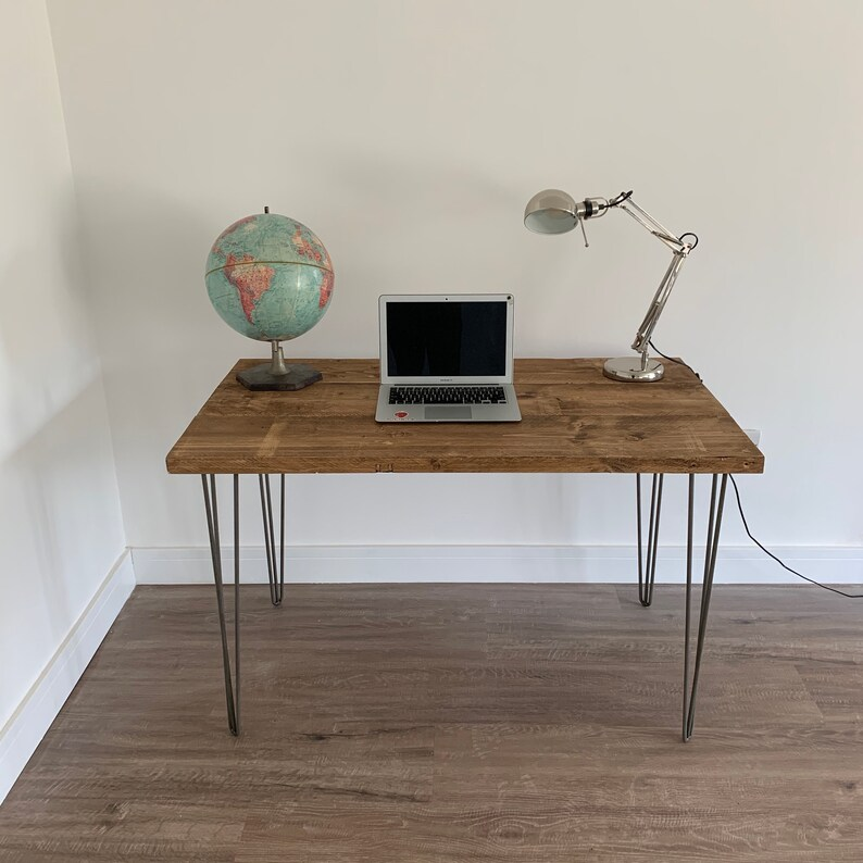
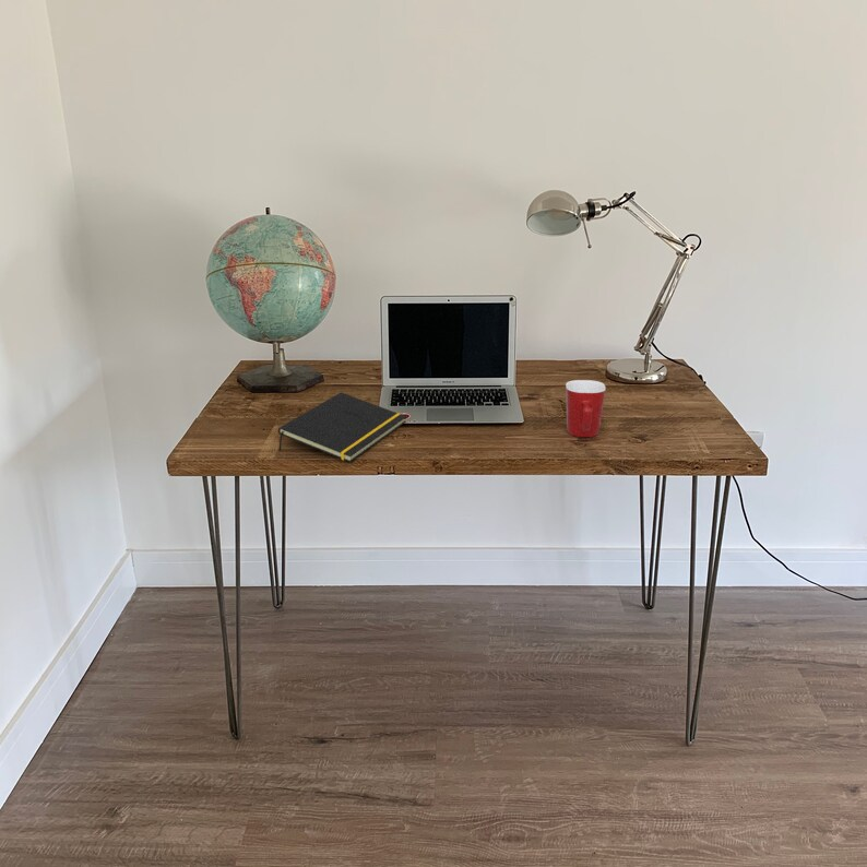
+ notepad [277,391,407,463]
+ mug [565,379,607,438]
